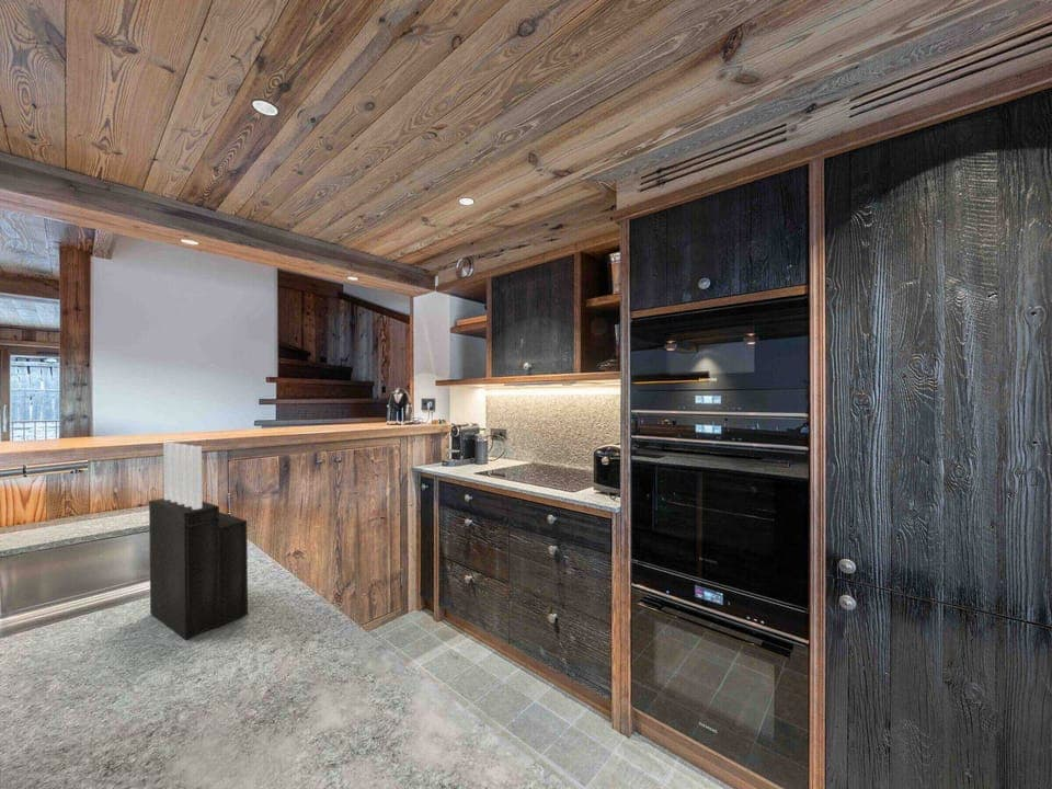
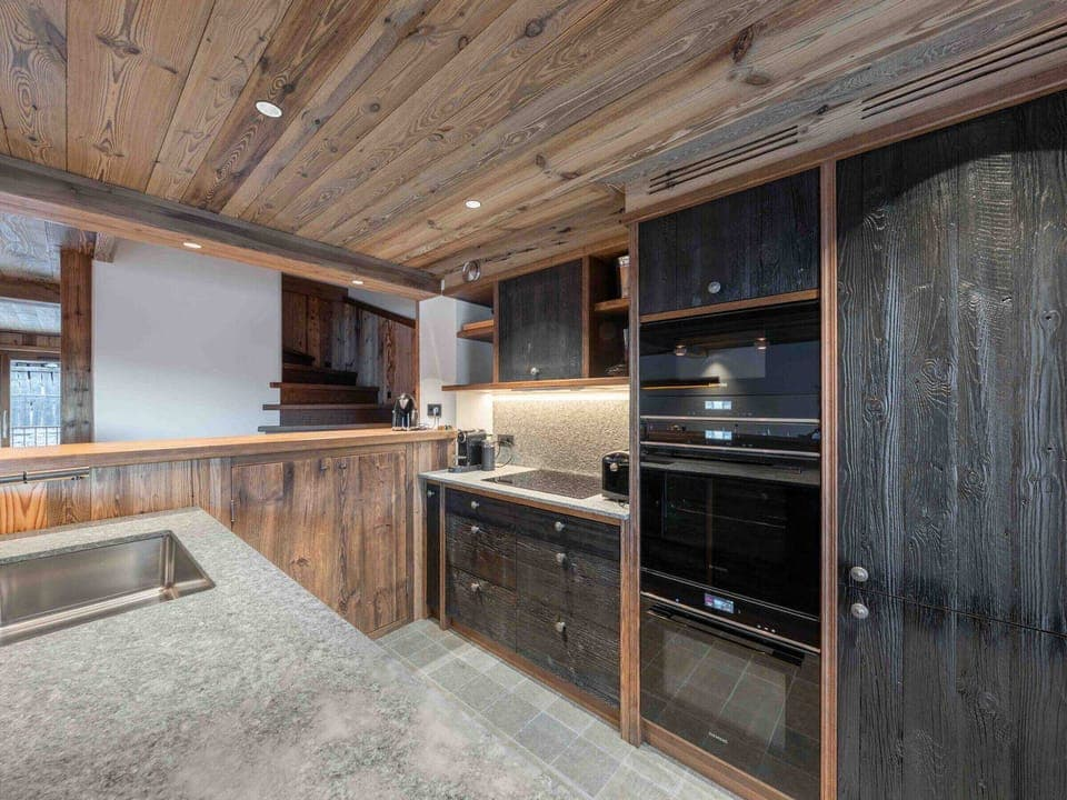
- knife block [148,442,249,641]
